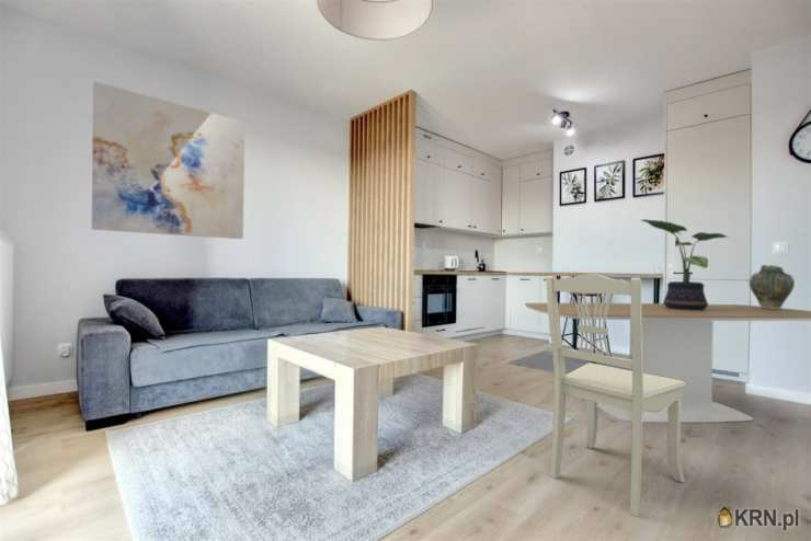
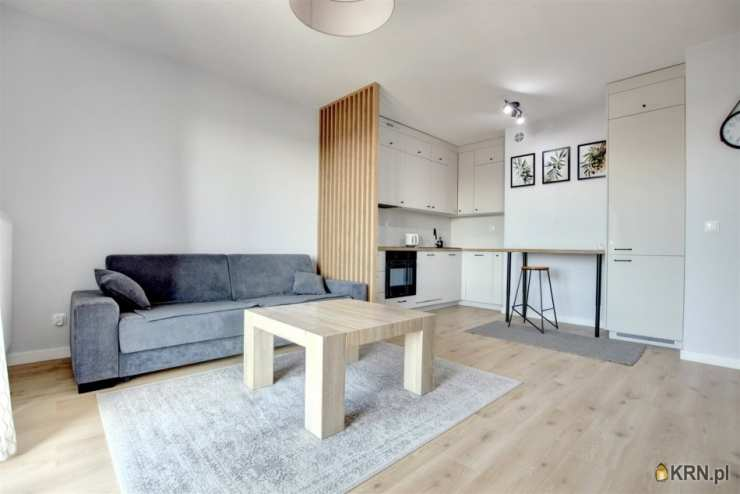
- vase [749,264,796,309]
- potted plant [640,218,729,311]
- dining table [524,302,811,424]
- dining chair [546,273,686,518]
- wall art [91,80,245,240]
